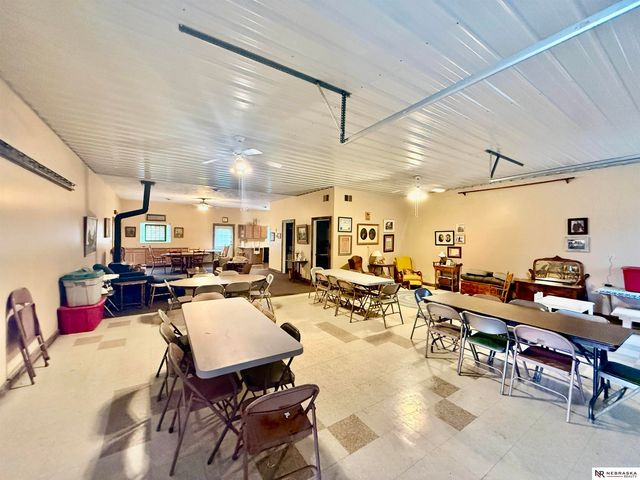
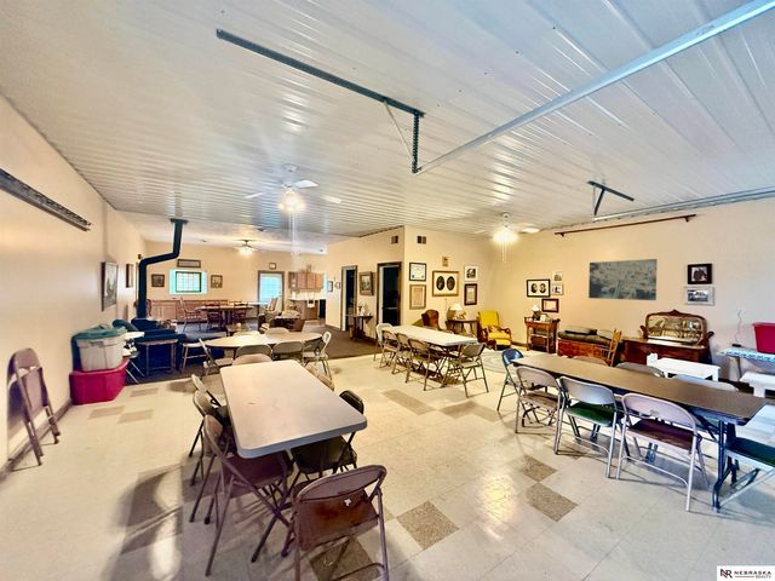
+ wall art [587,258,659,301]
